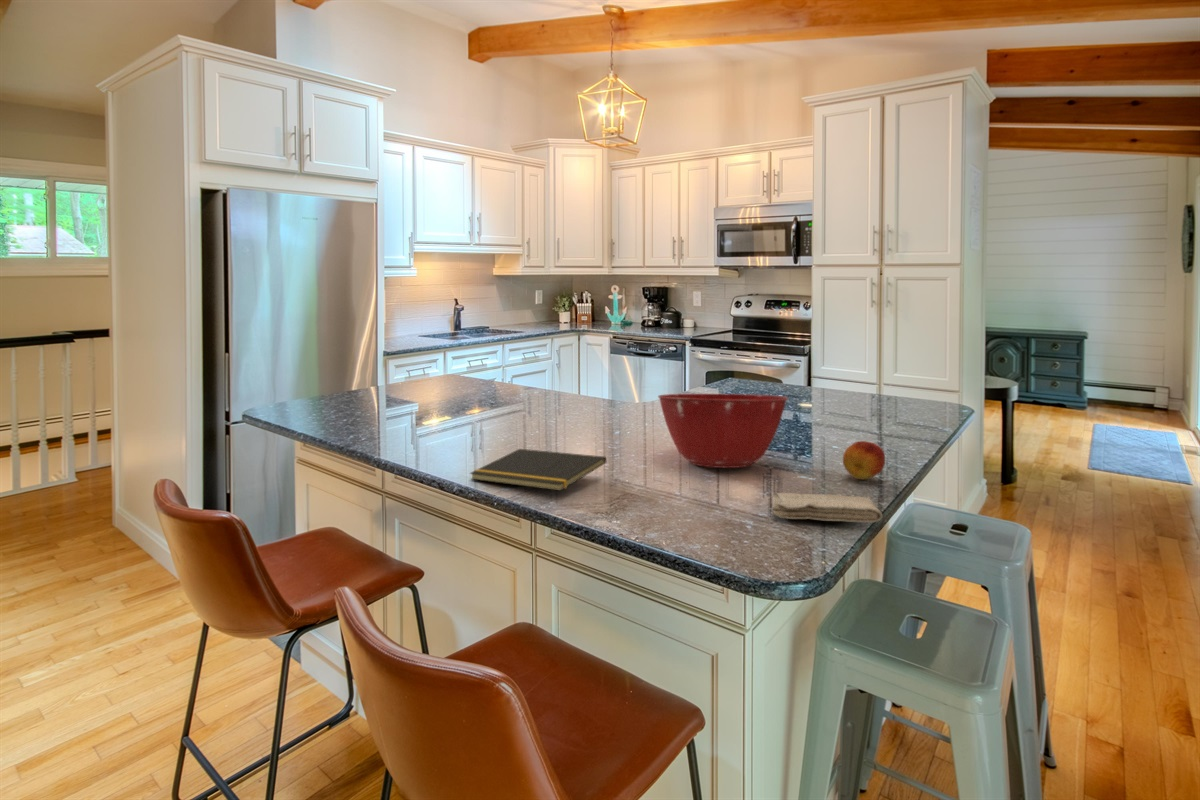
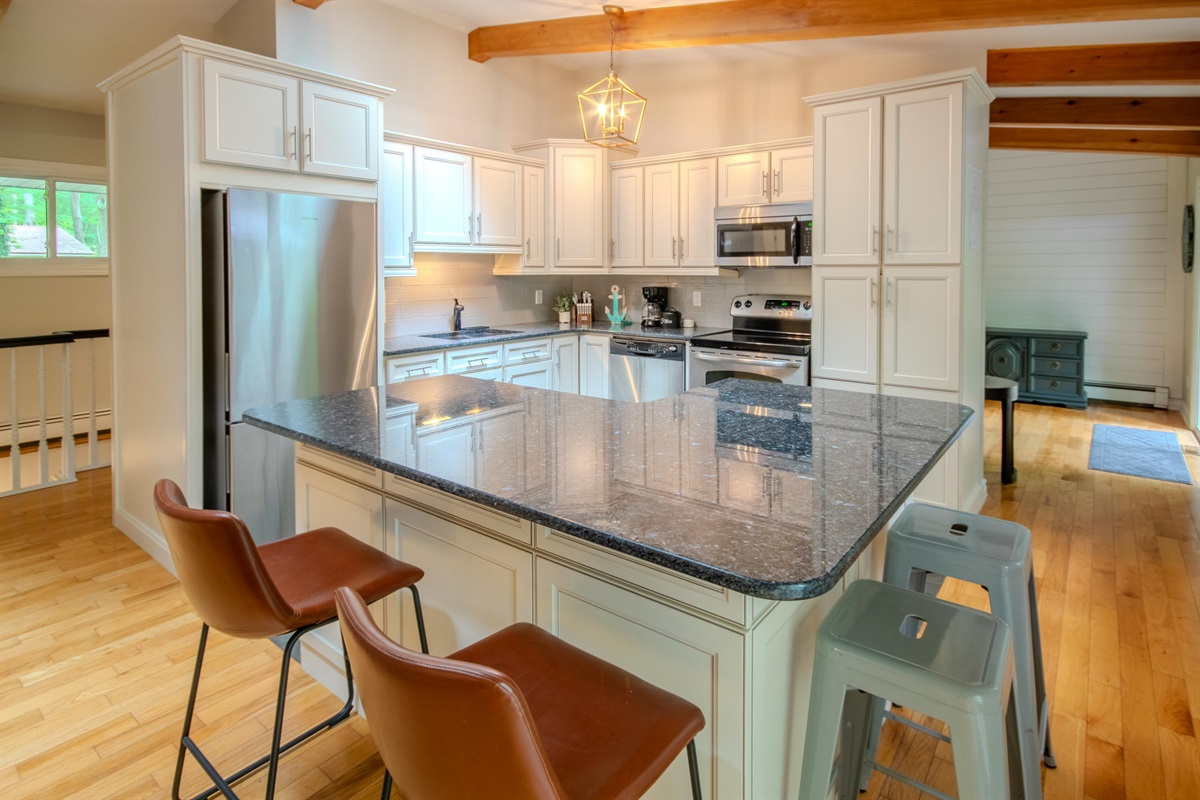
- fruit [842,440,886,481]
- mixing bowl [657,393,789,469]
- washcloth [771,492,883,523]
- notepad [469,448,607,492]
